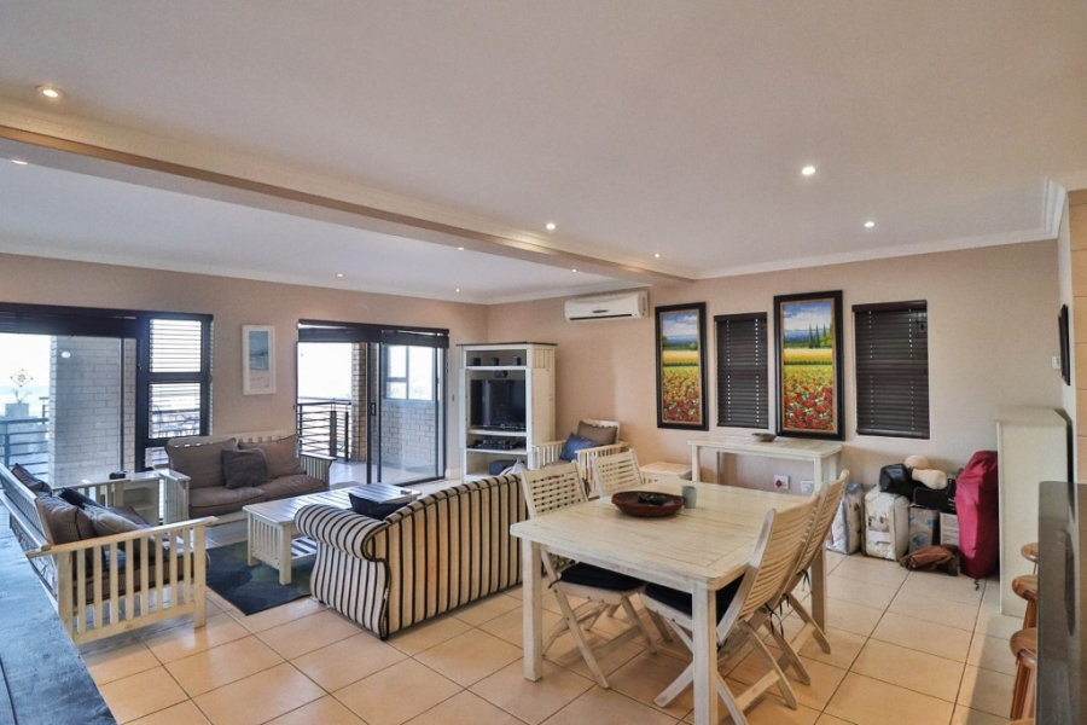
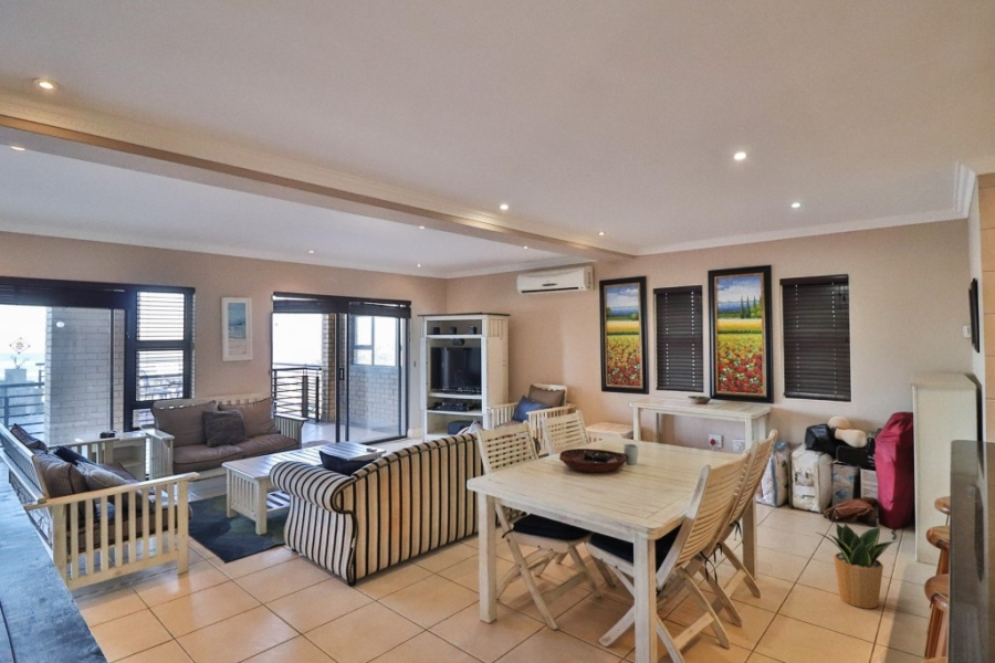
+ potted plant [816,520,897,610]
